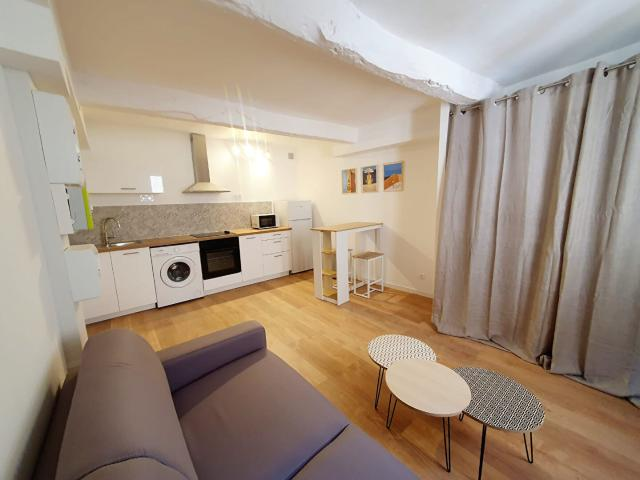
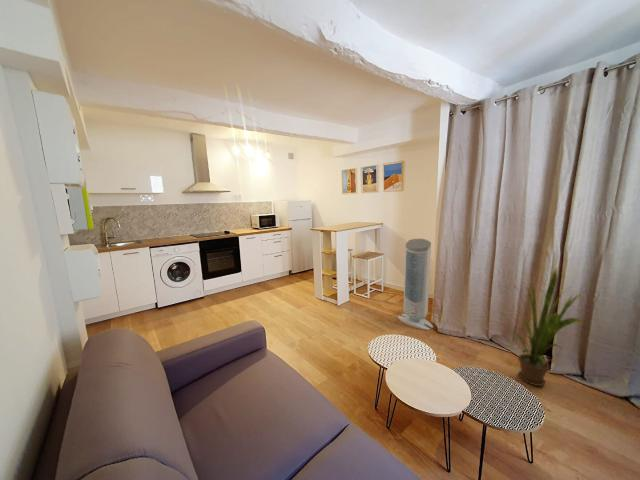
+ air purifier [397,238,434,331]
+ house plant [503,268,588,387]
